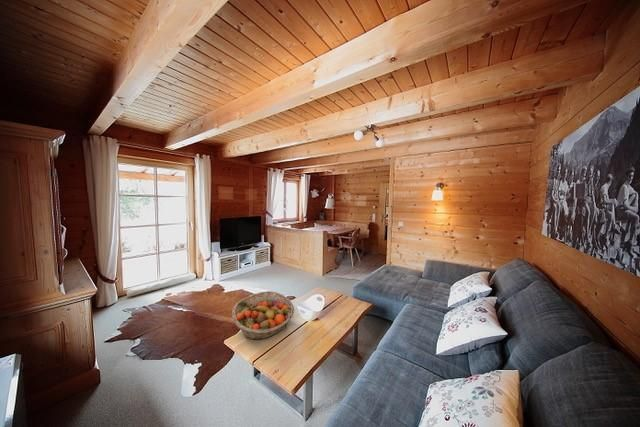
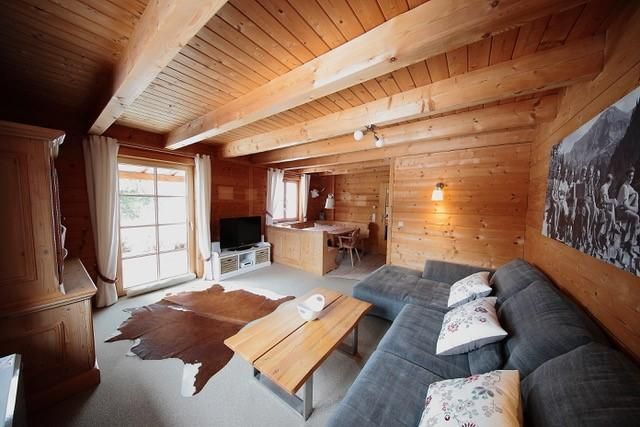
- fruit basket [231,290,295,341]
